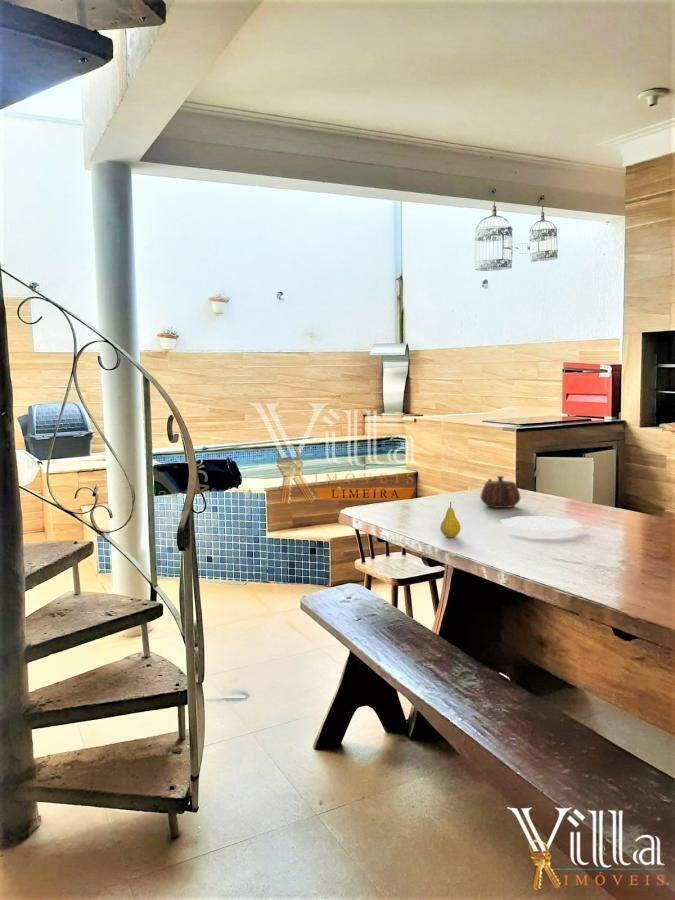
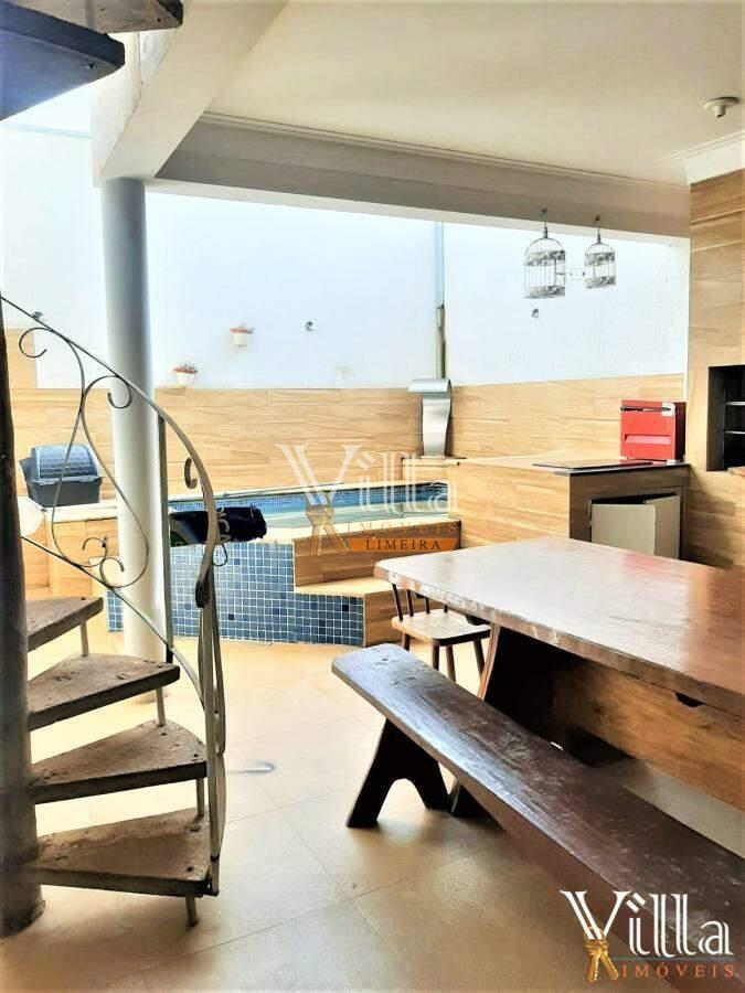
- fruit [439,501,462,538]
- plate [499,514,584,532]
- teapot [480,475,521,509]
